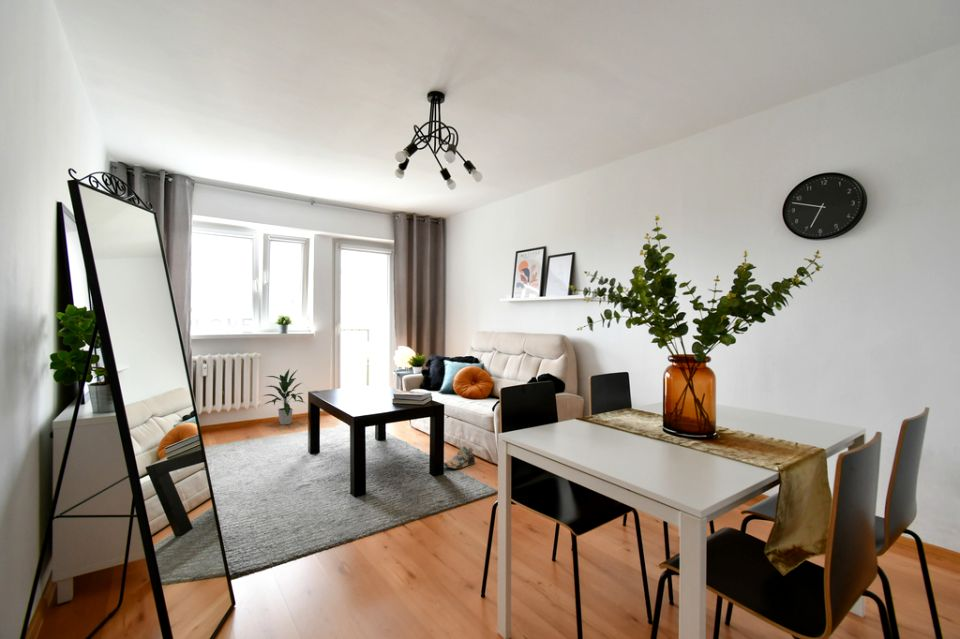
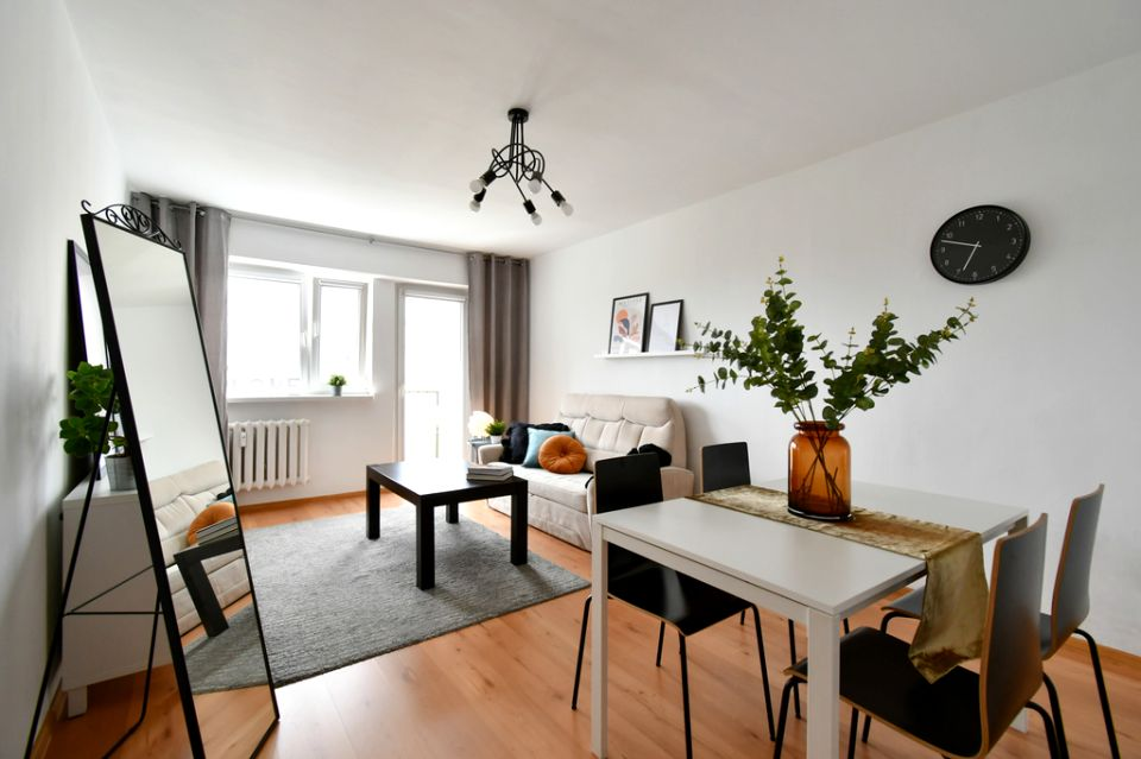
- sneaker [443,445,477,470]
- indoor plant [262,369,306,426]
